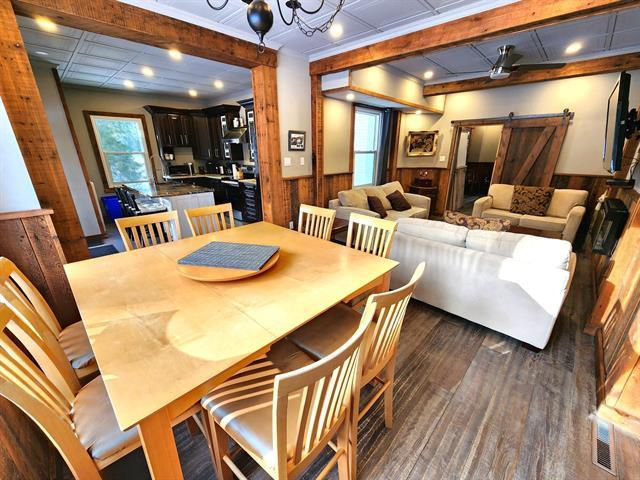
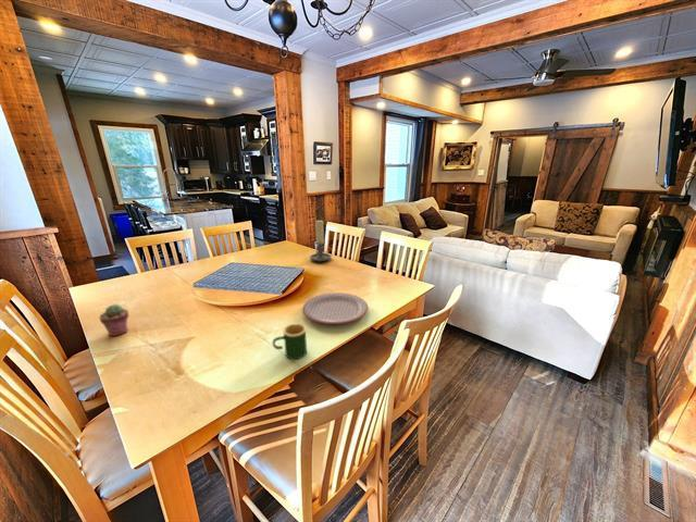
+ candle holder [309,219,333,262]
+ mug [272,323,308,360]
+ plate [301,291,369,325]
+ potted succulent [98,303,129,337]
